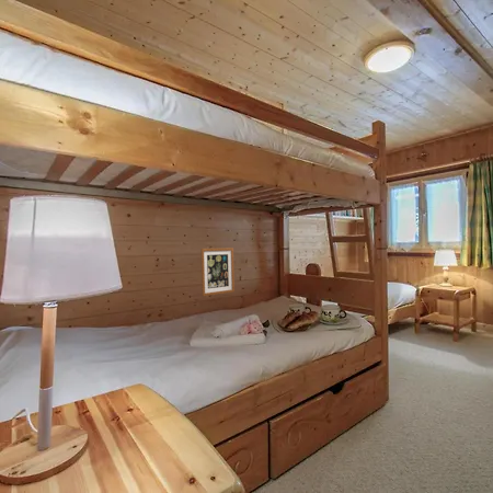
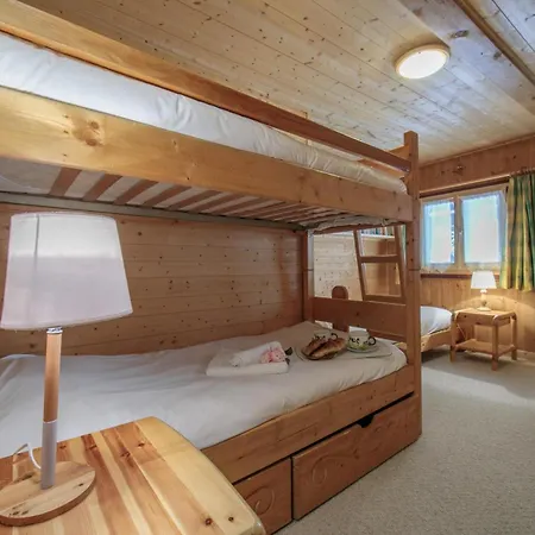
- wall art [199,246,236,297]
